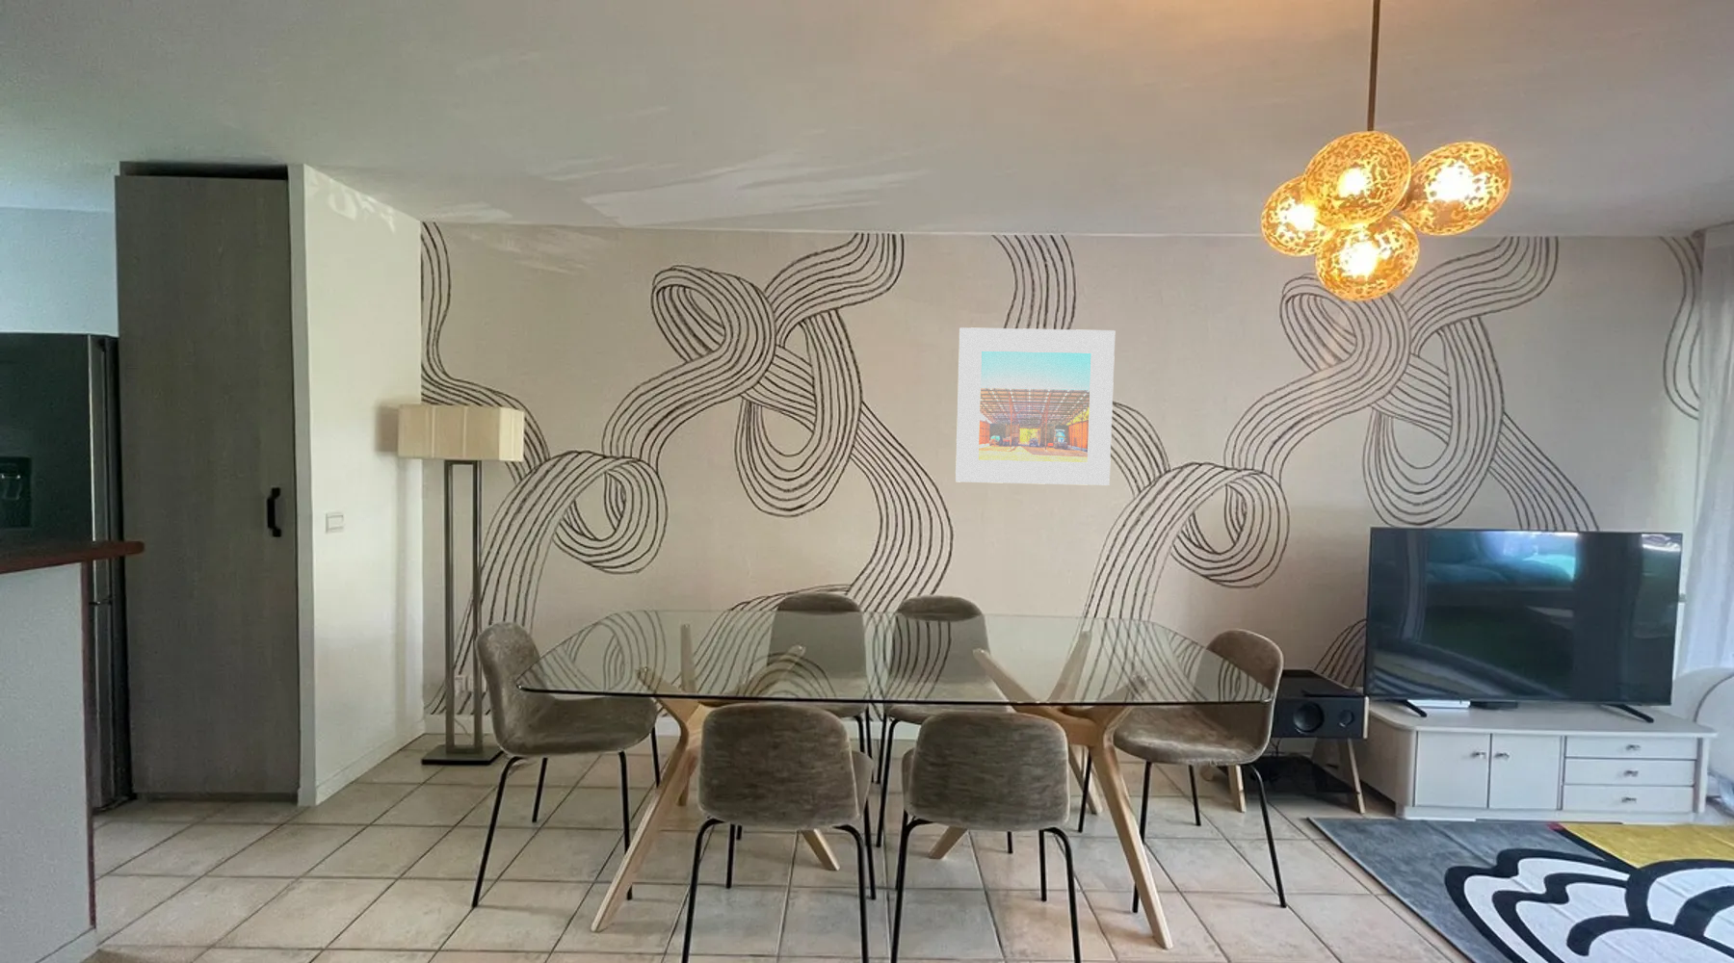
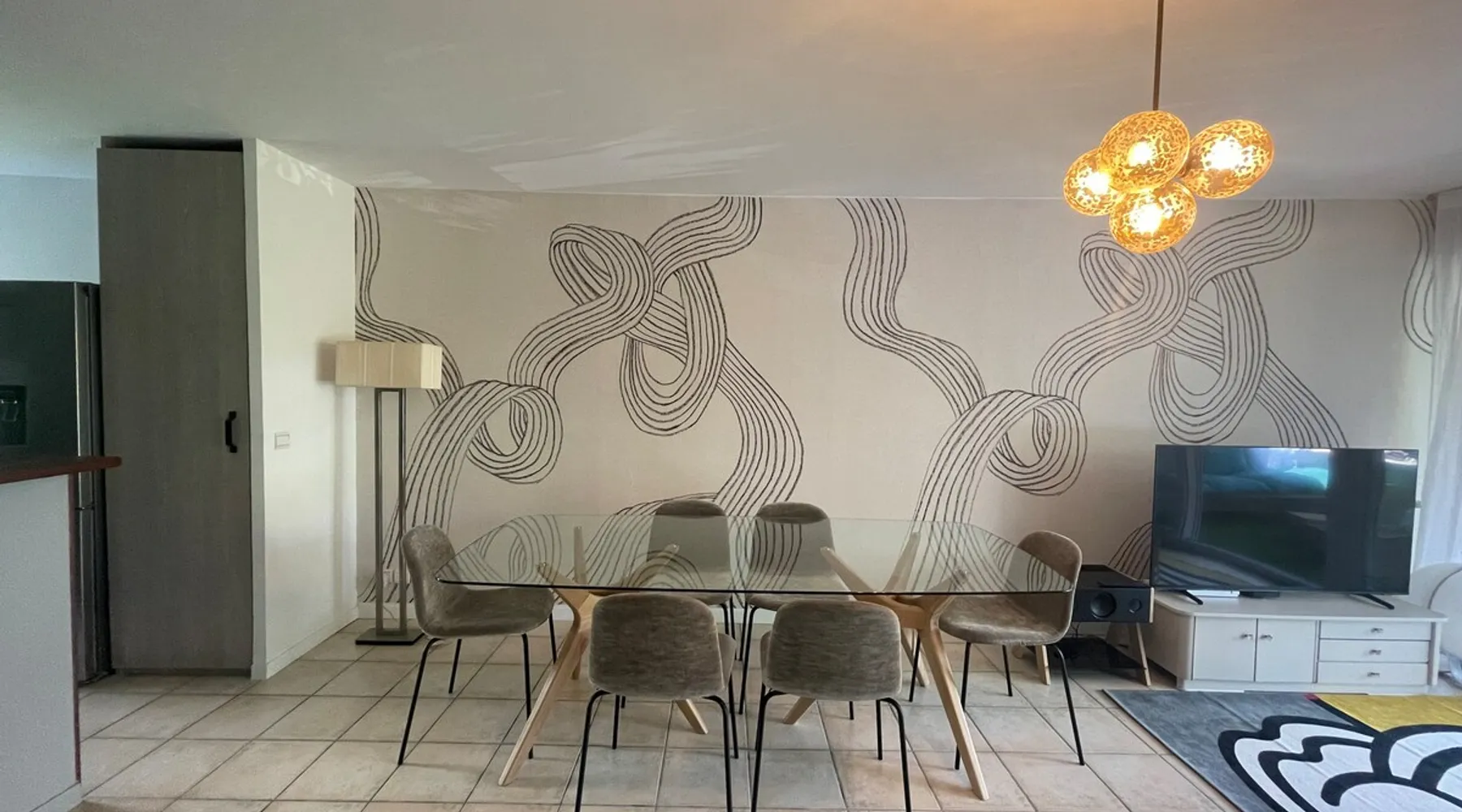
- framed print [954,326,1116,486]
